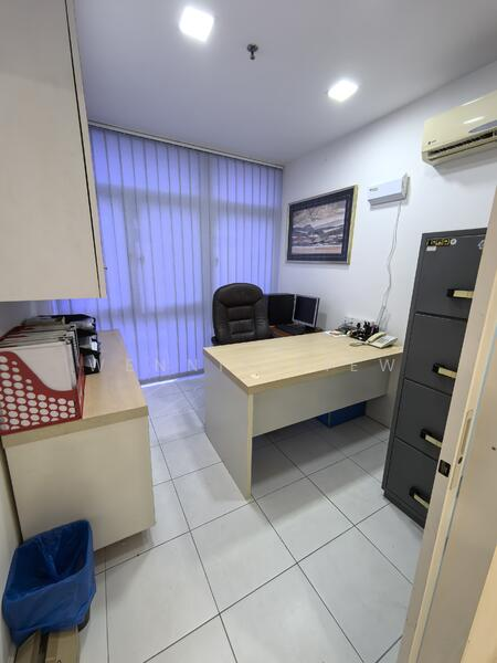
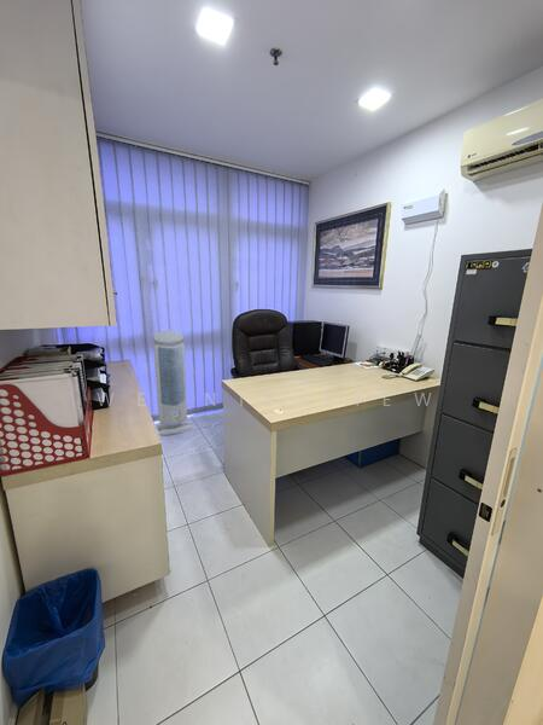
+ air purifier [152,330,195,436]
